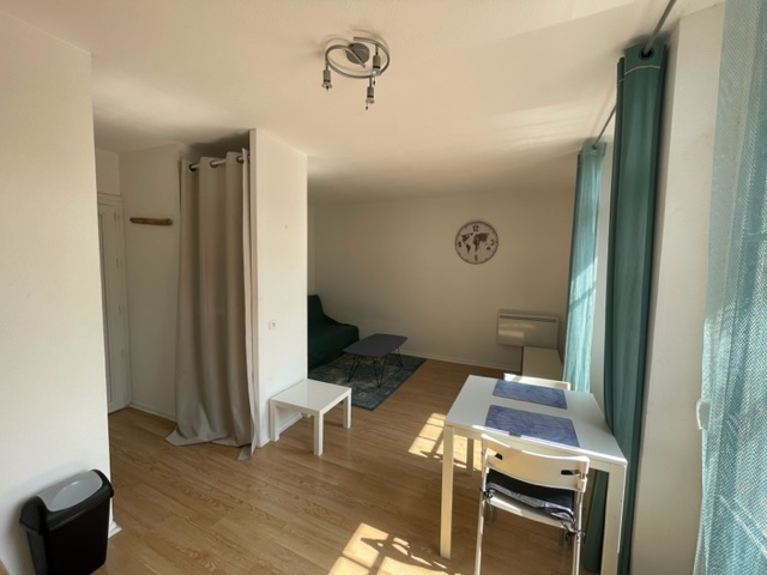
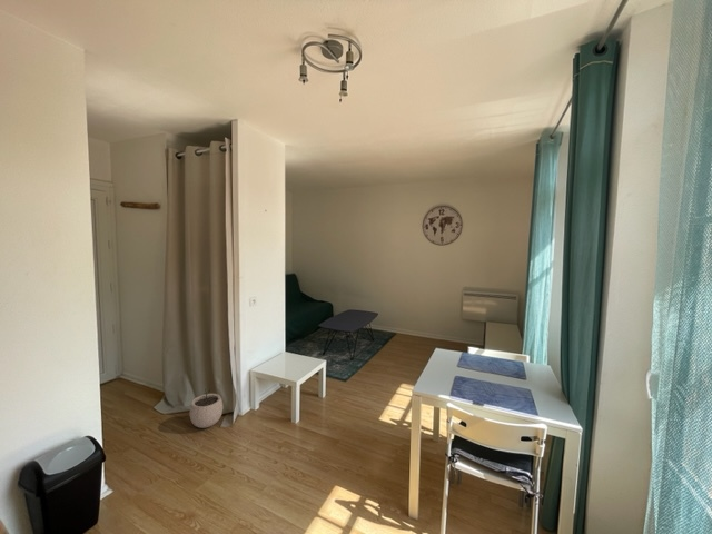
+ plant pot [189,387,224,429]
